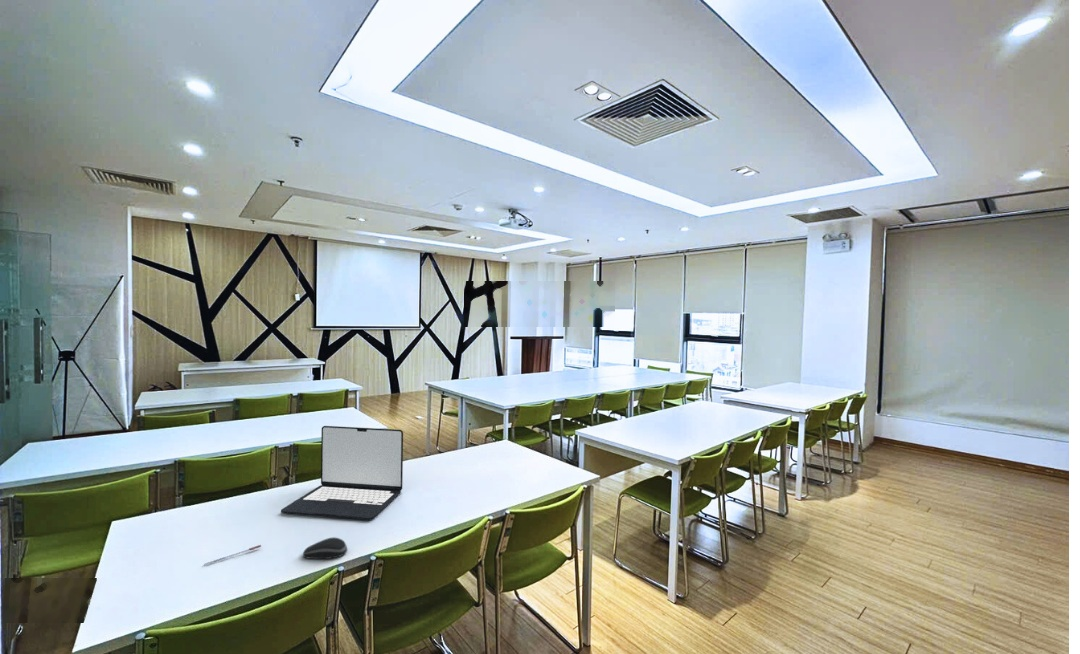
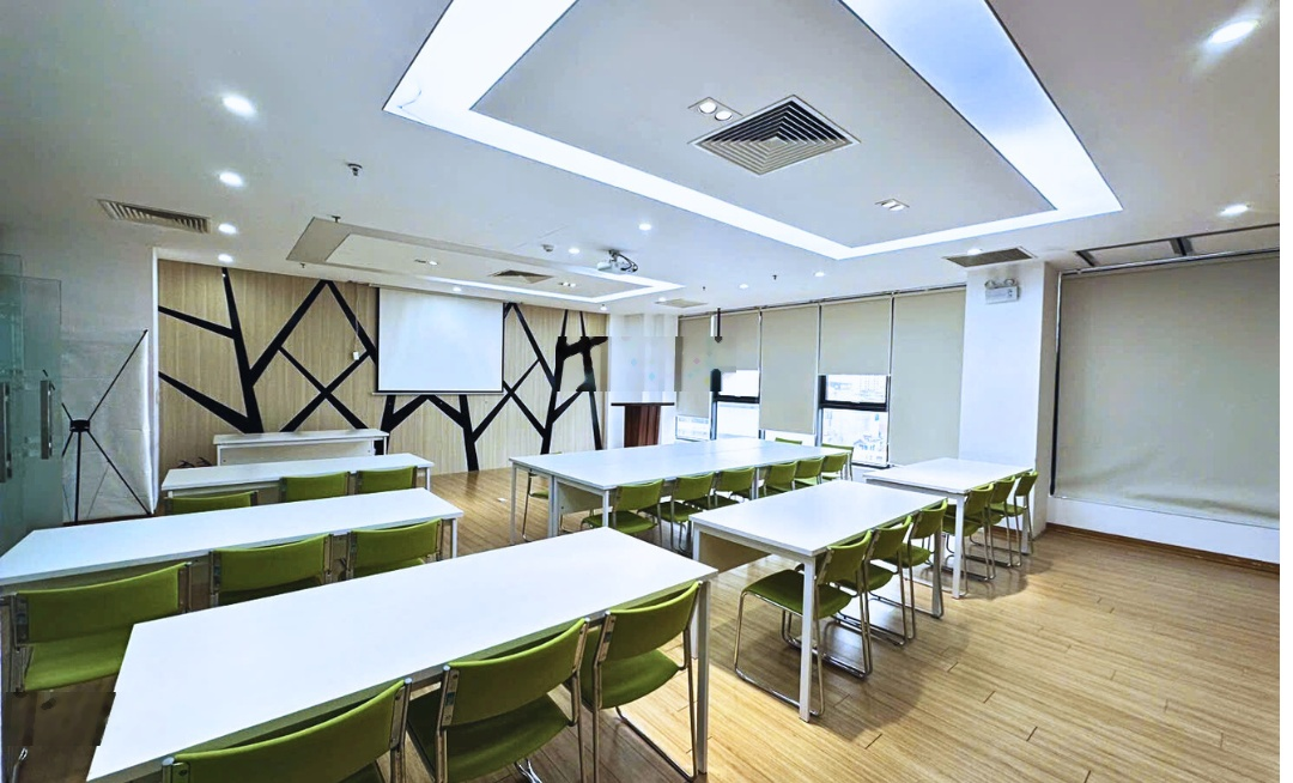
- pen [203,544,262,566]
- laptop [280,425,404,521]
- computer mouse [302,536,348,560]
